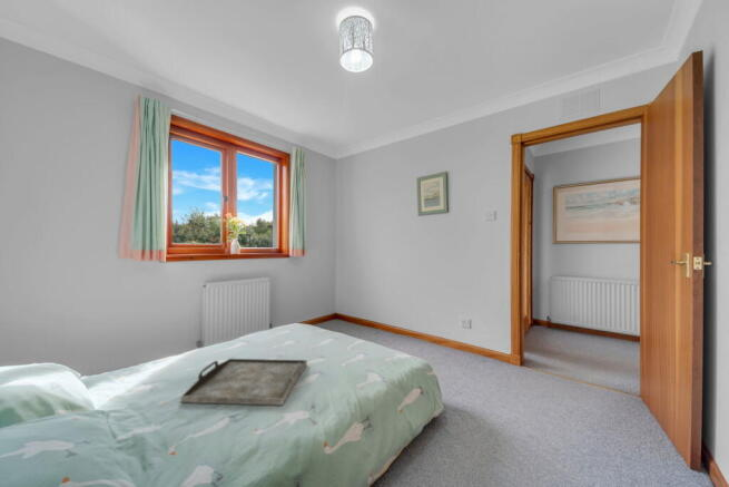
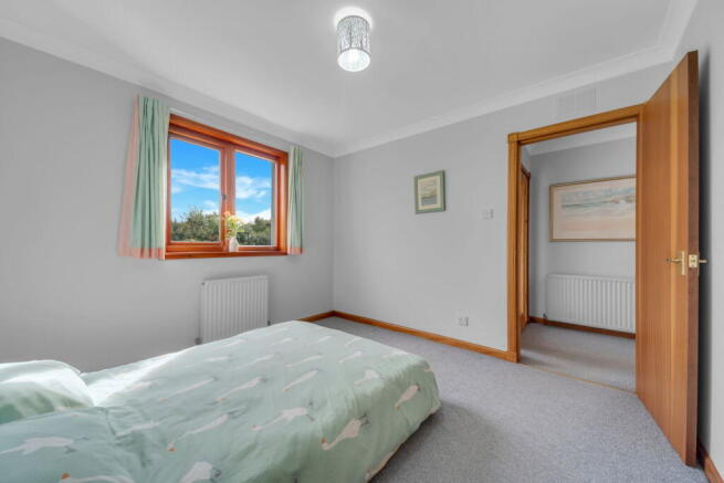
- serving tray [180,358,308,407]
